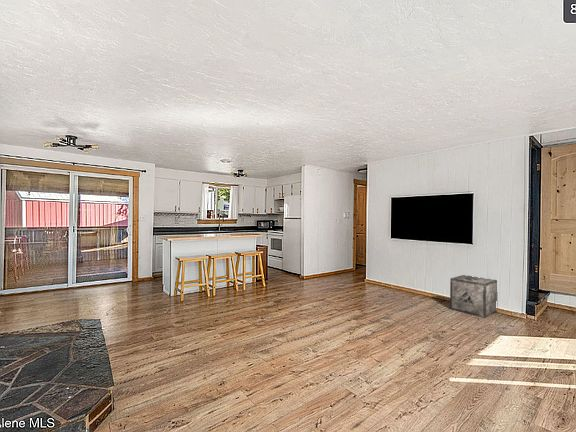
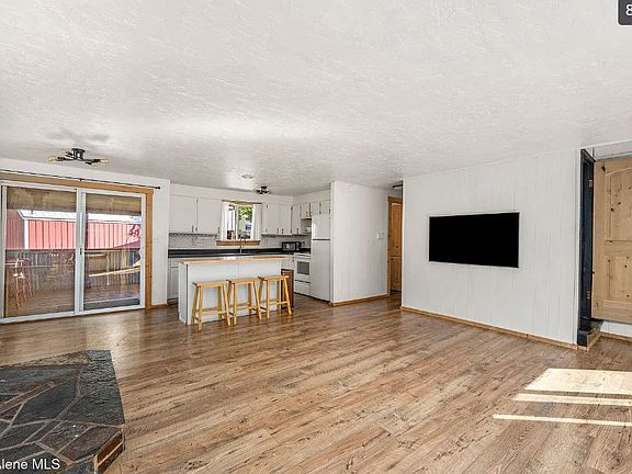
- storage crate [449,274,498,319]
